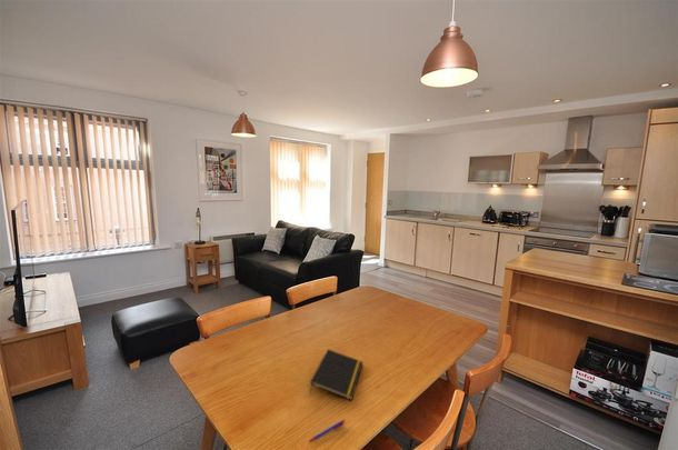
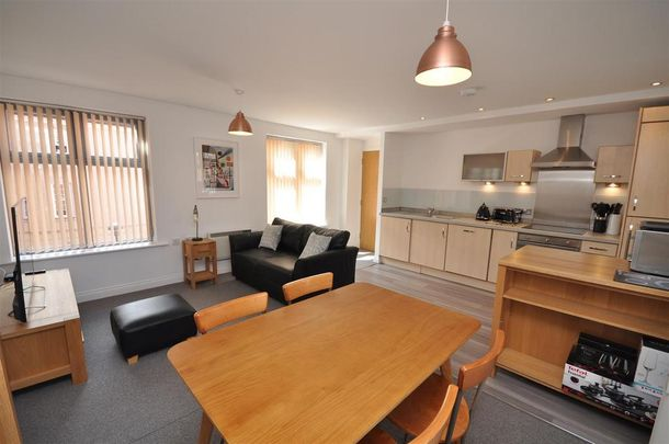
- notepad [309,348,363,401]
- pen [307,419,347,443]
